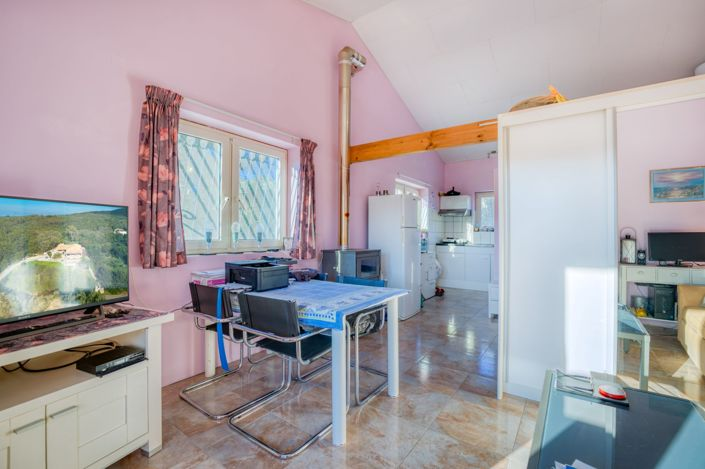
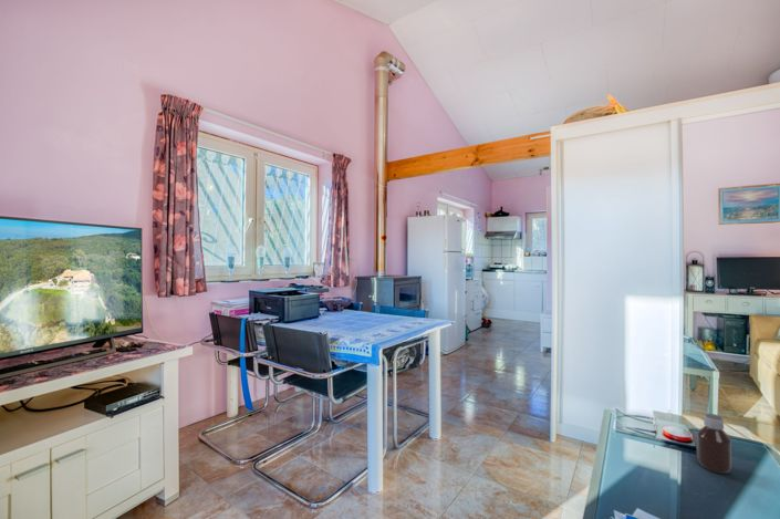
+ bottle [696,413,732,475]
